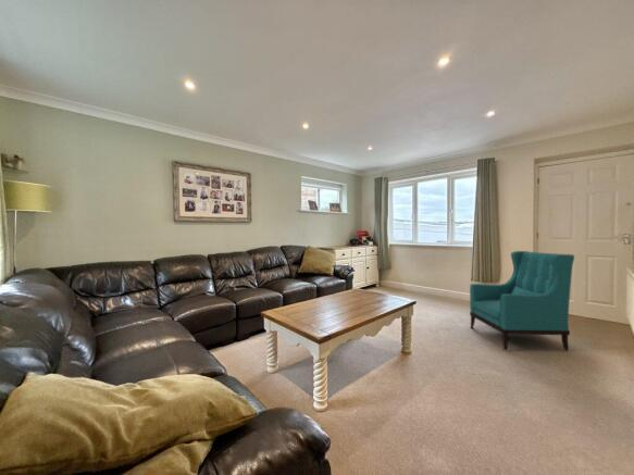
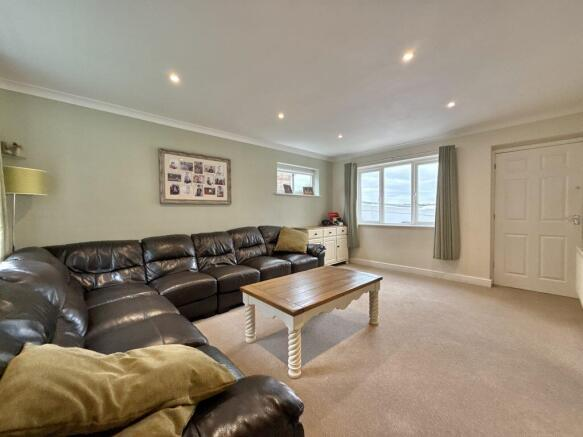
- armchair [469,250,575,352]
